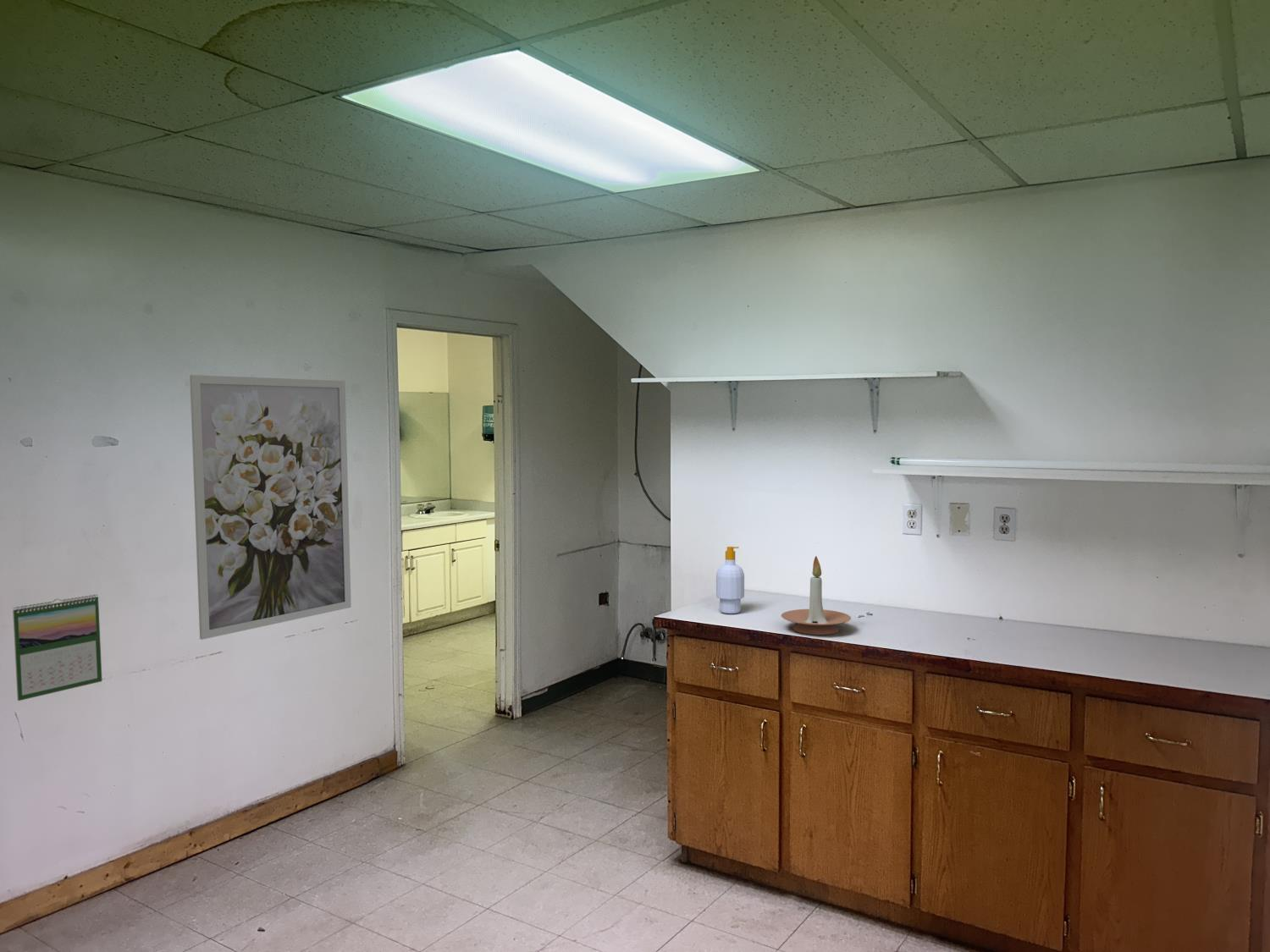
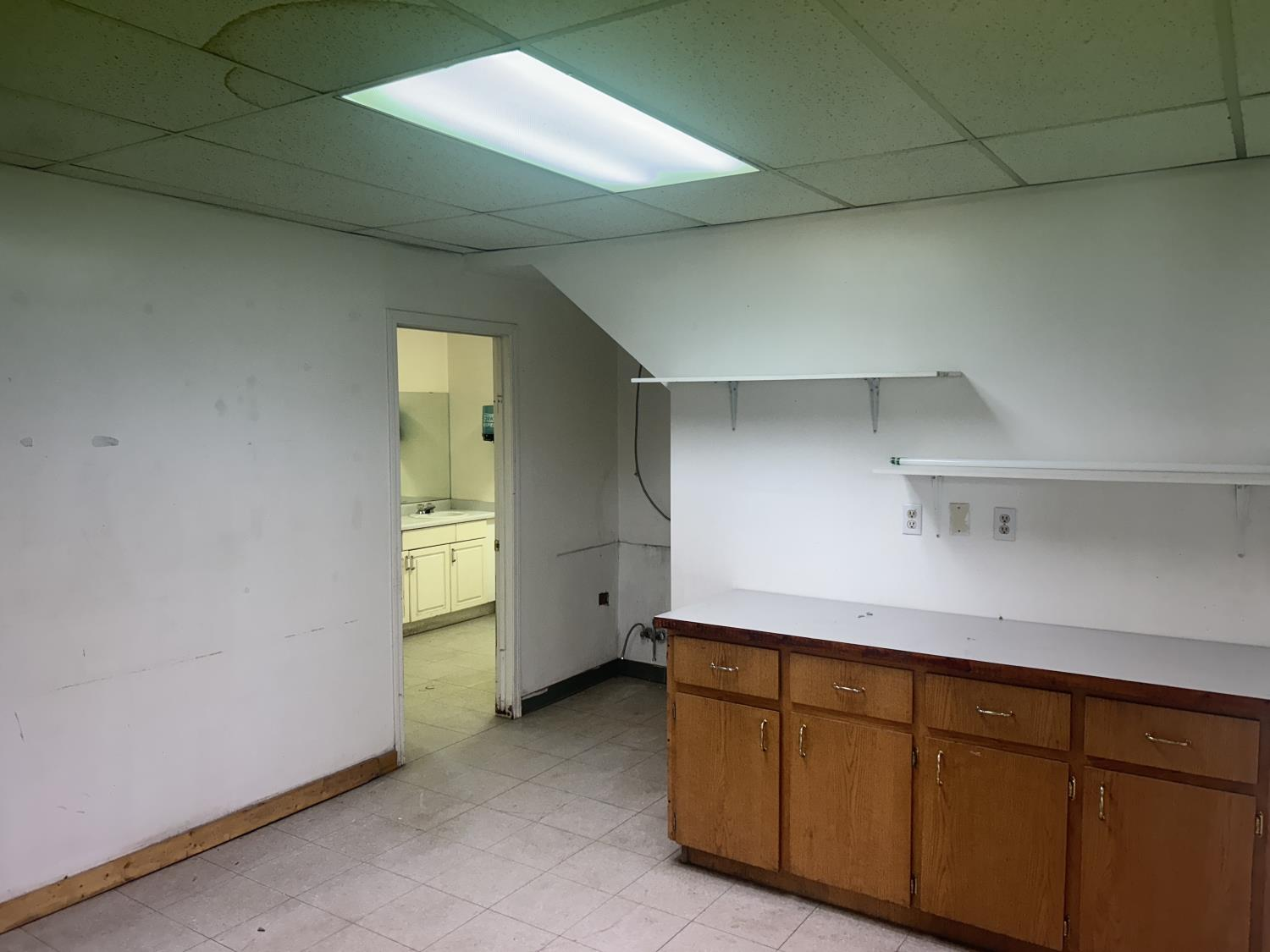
- soap bottle [715,546,745,614]
- wall art [189,374,352,641]
- calendar [12,594,103,702]
- candle holder [781,555,852,636]
